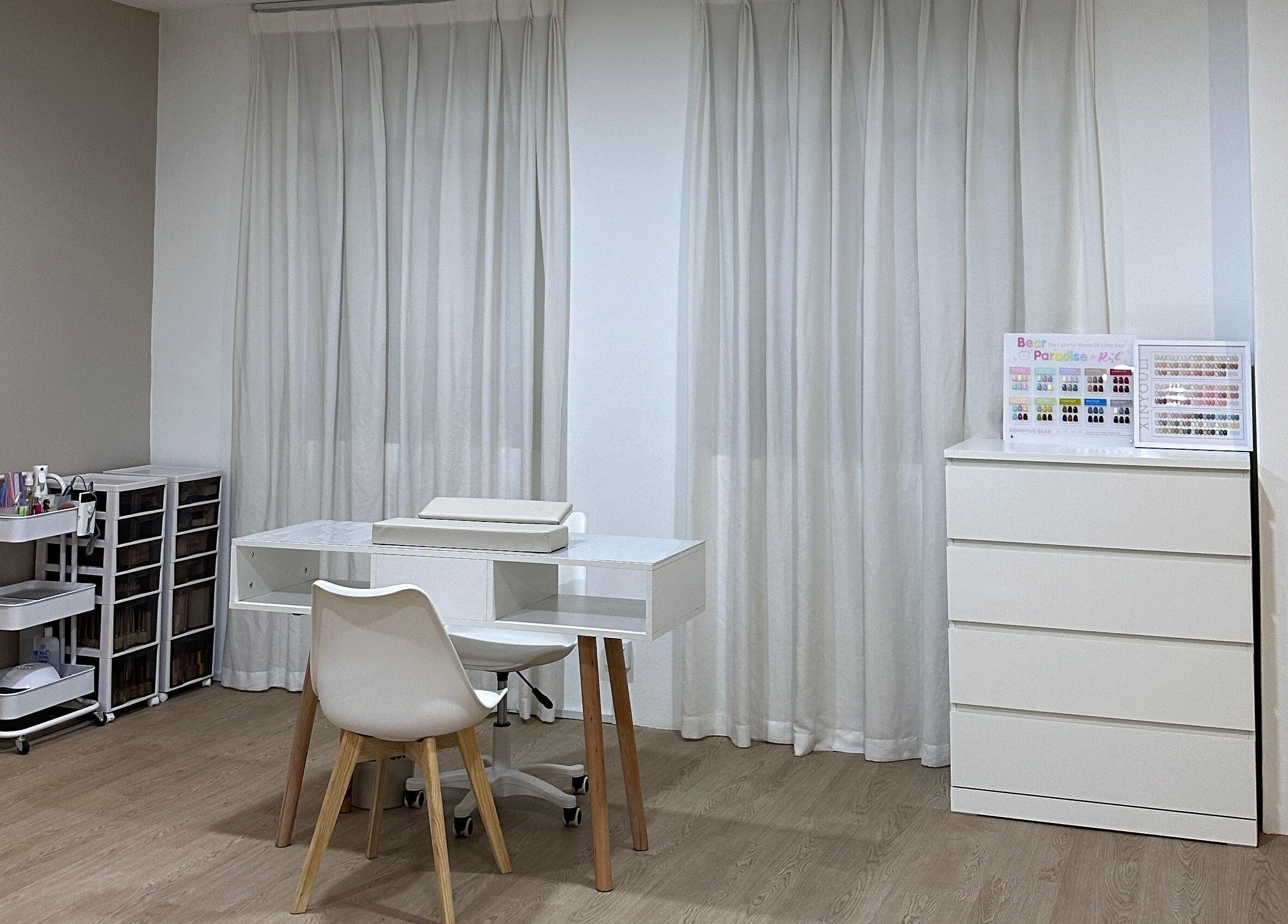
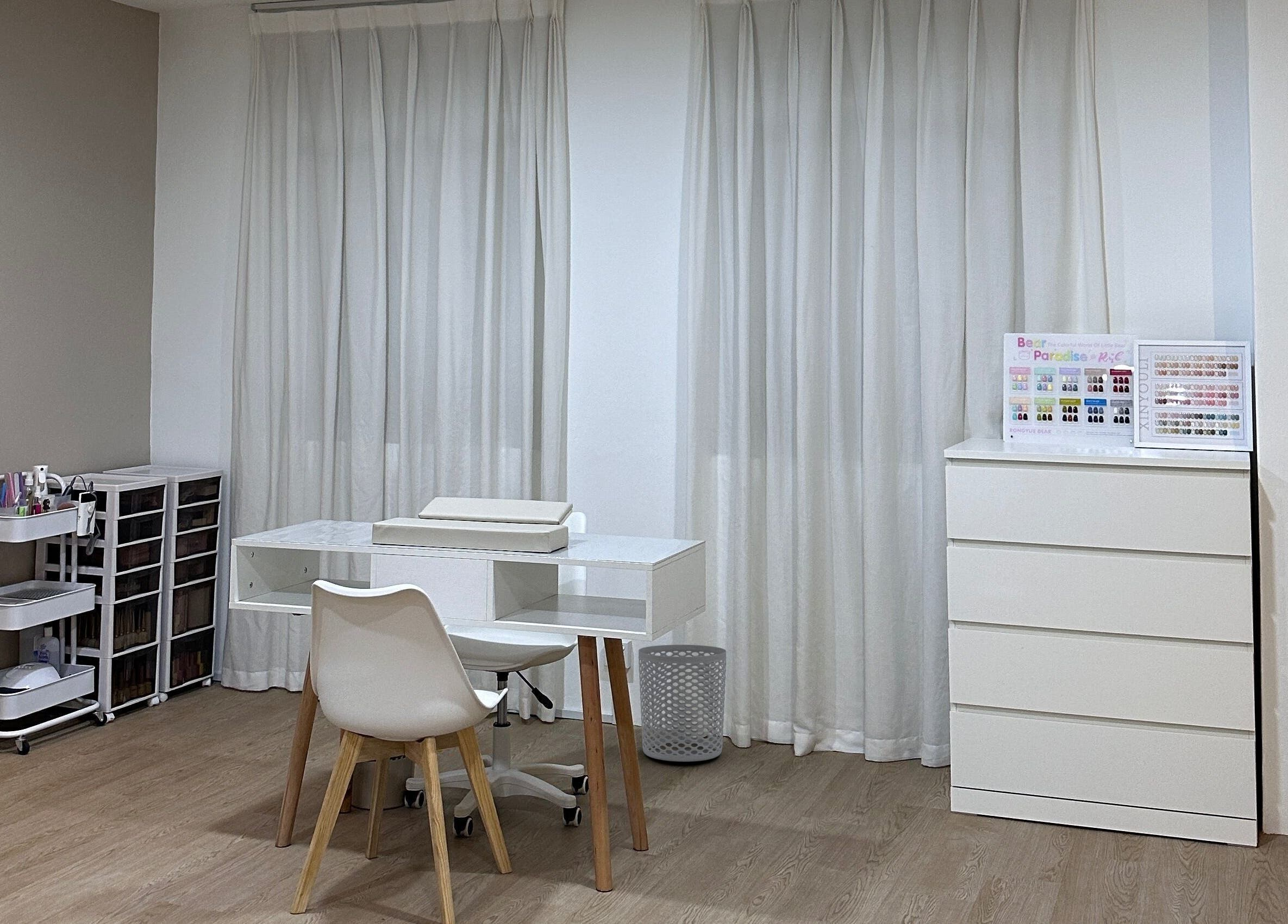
+ waste bin [638,644,727,762]
